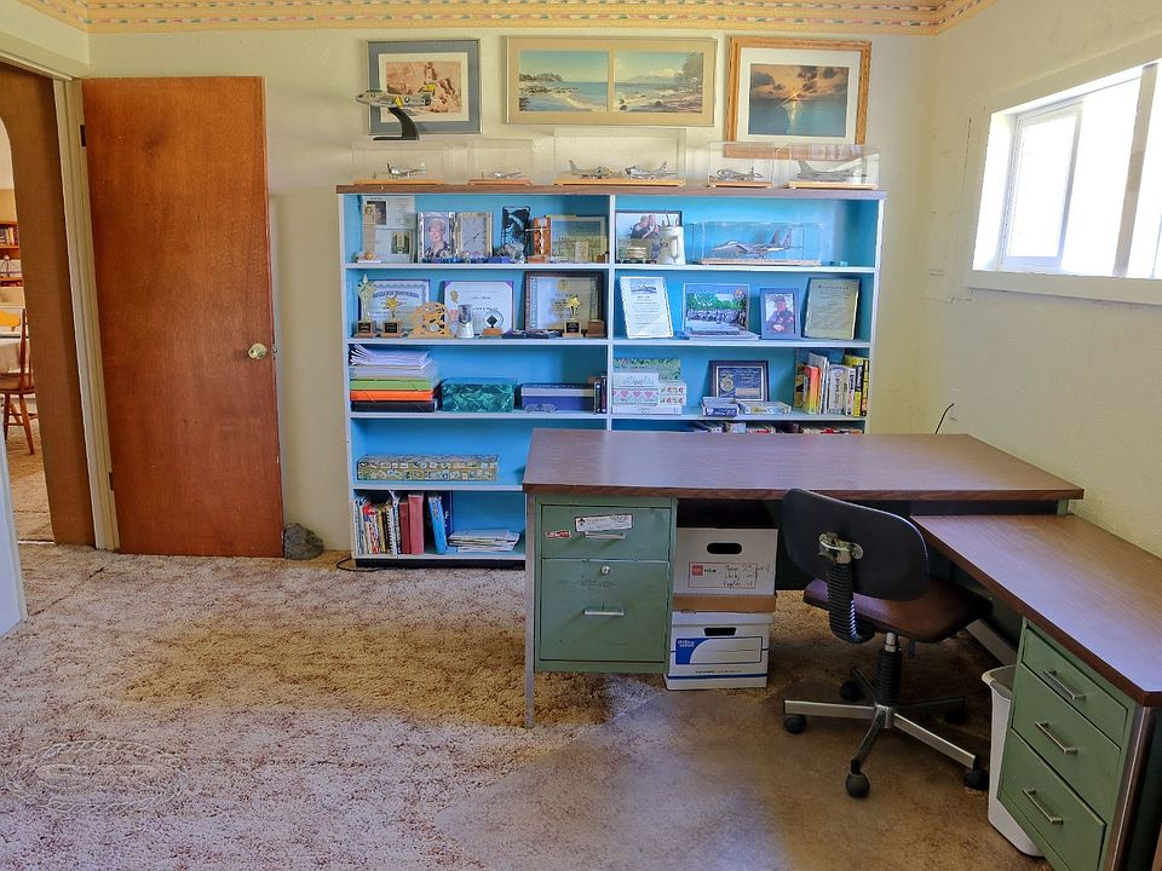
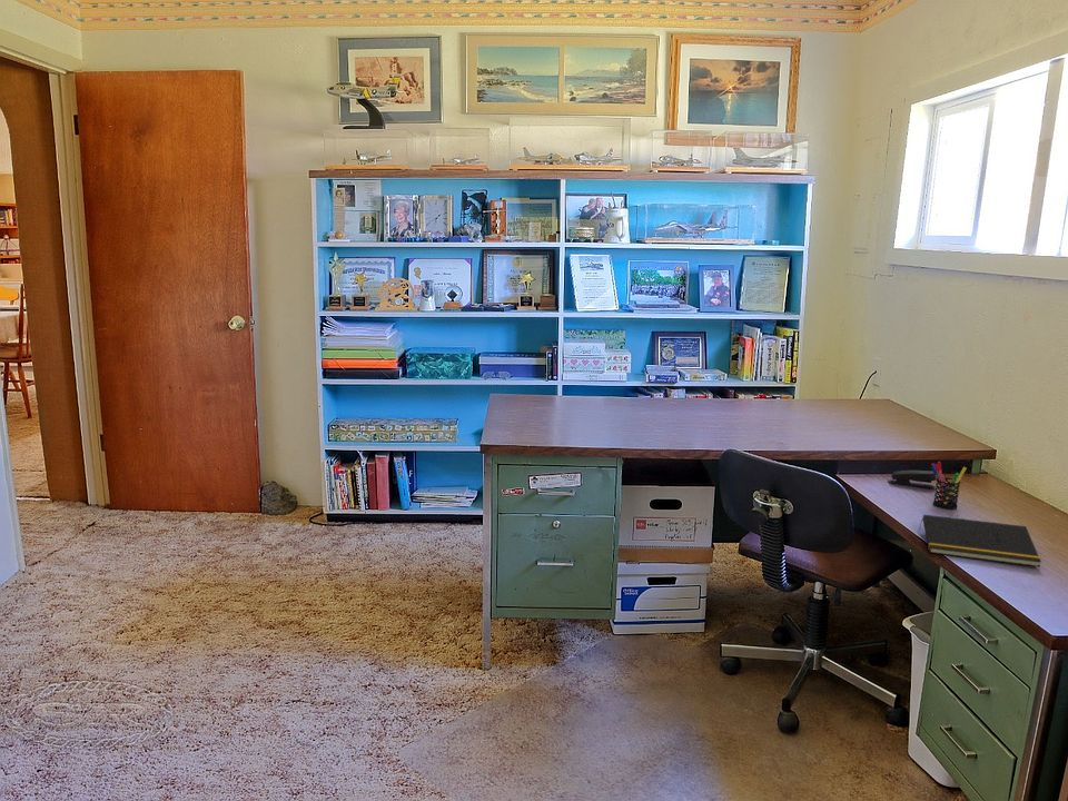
+ pen holder [930,461,968,510]
+ notepad [918,514,1042,568]
+ stapler [887,469,937,490]
